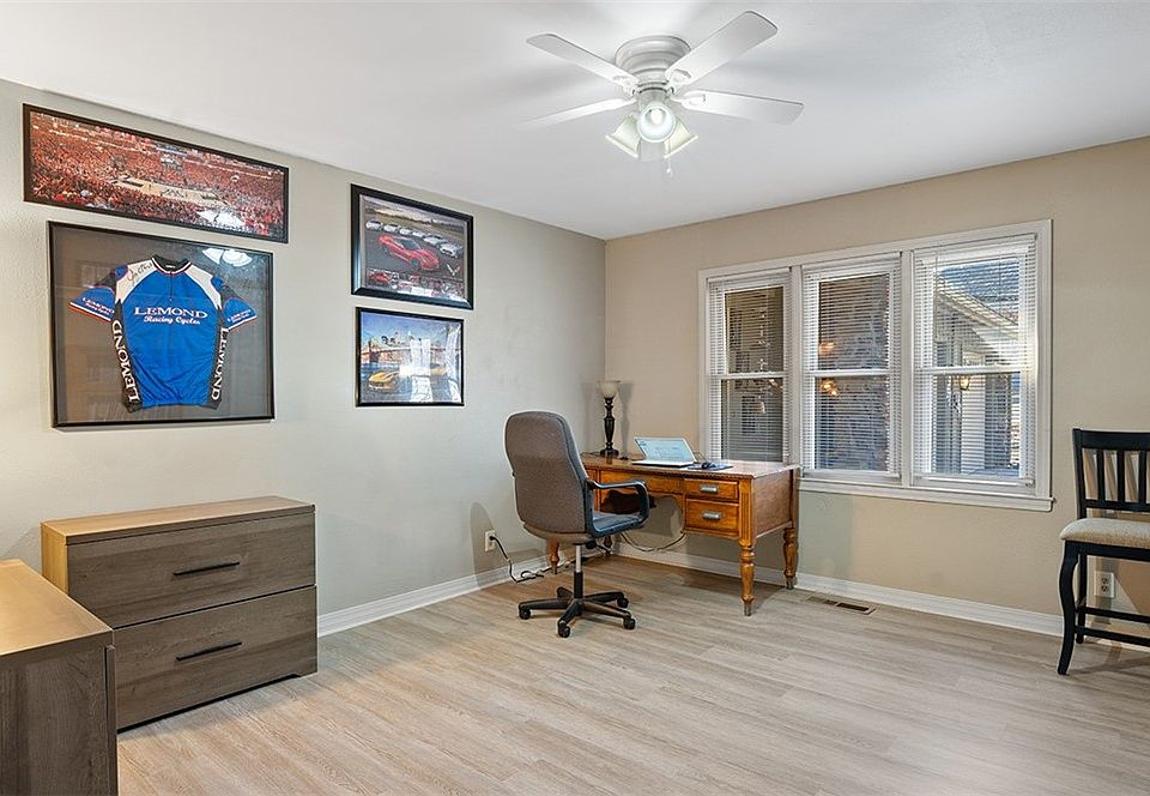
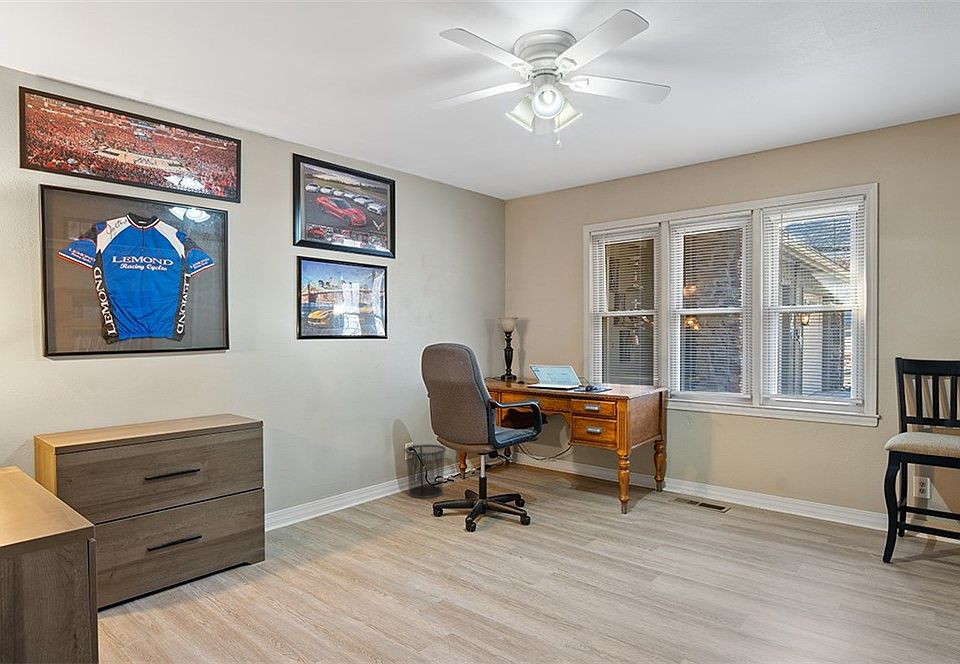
+ waste bin [403,444,447,499]
